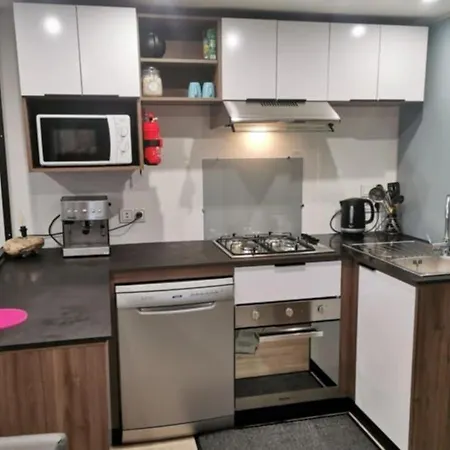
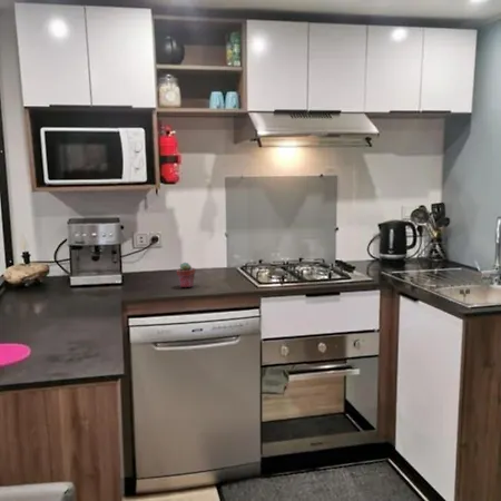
+ potted succulent [176,261,196,288]
